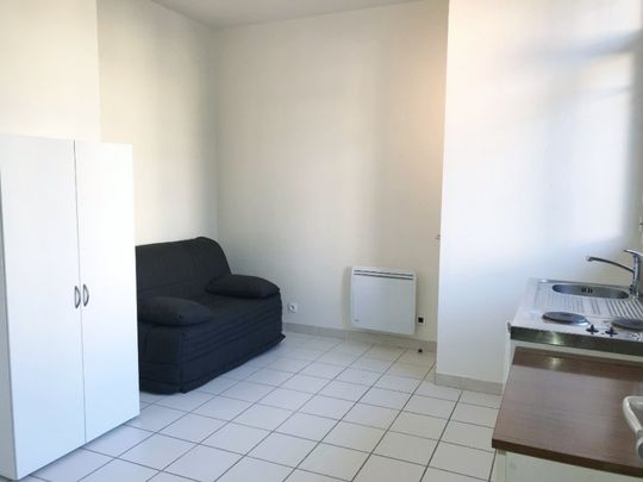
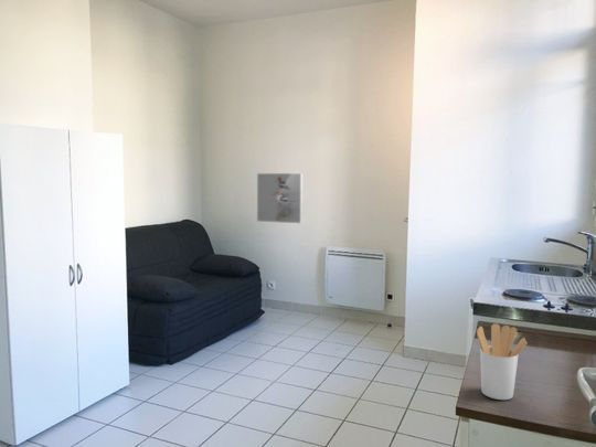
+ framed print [256,172,304,224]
+ utensil holder [476,322,528,401]
